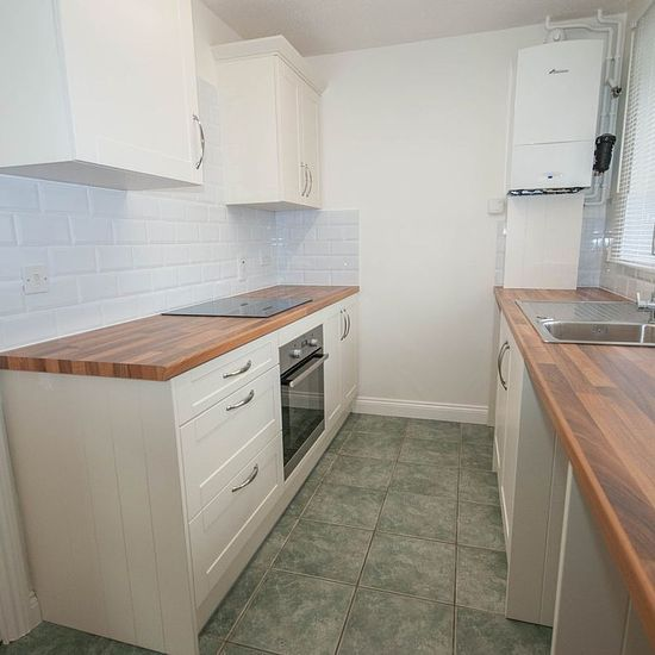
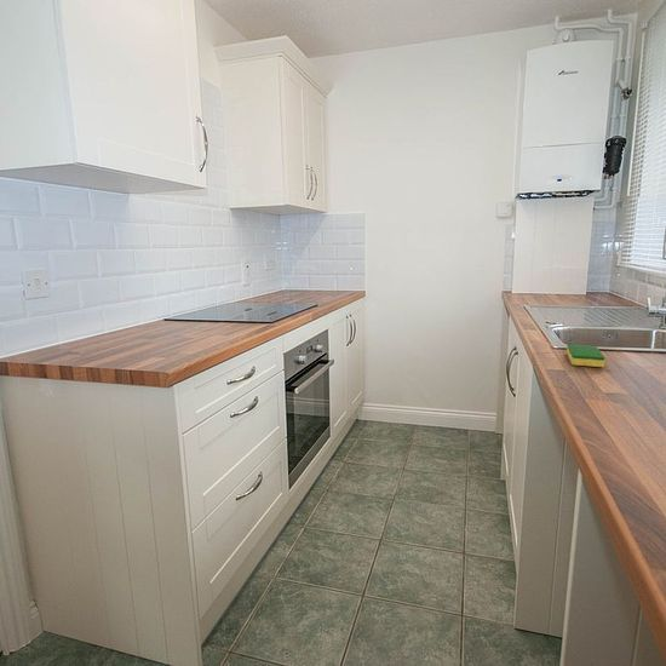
+ dish sponge [565,344,607,368]
